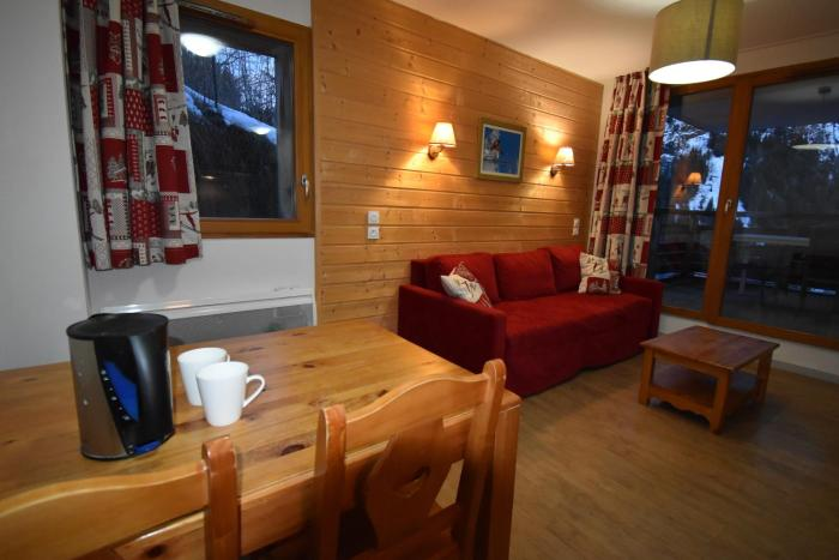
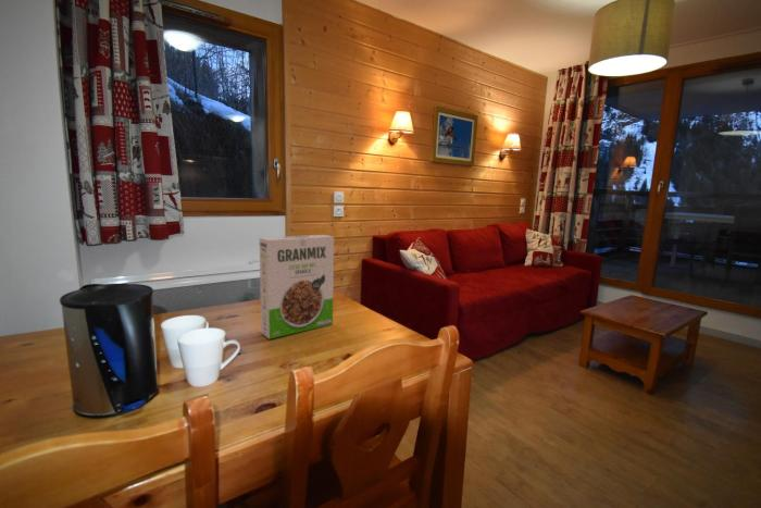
+ cereal box [259,234,335,340]
